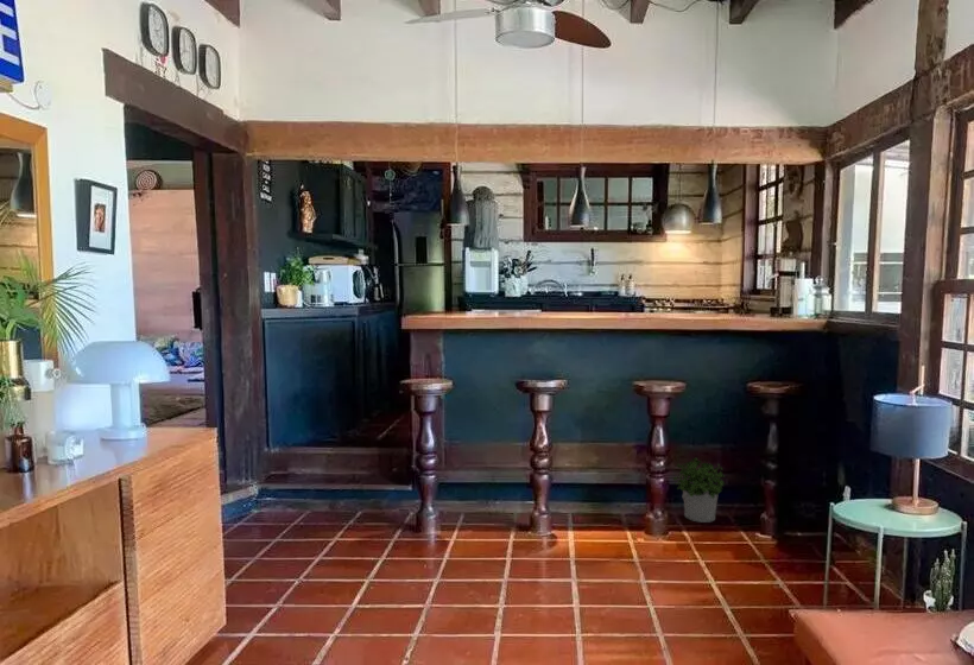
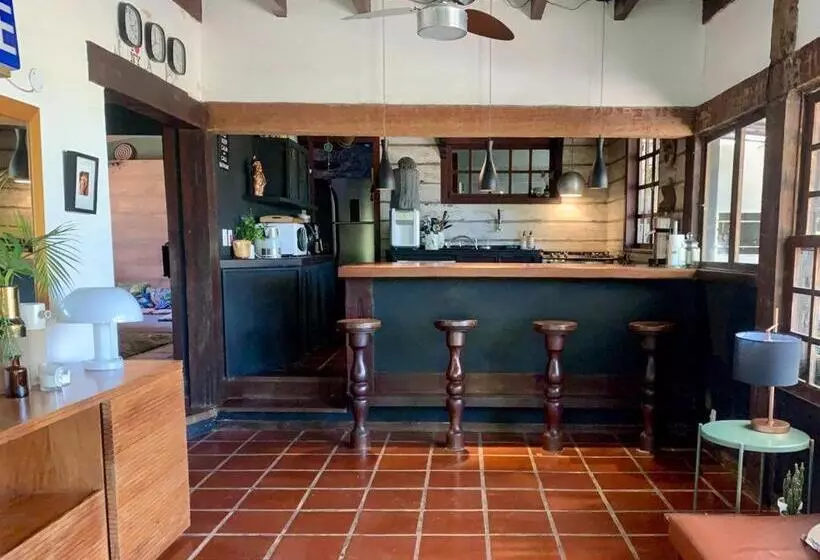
- potted plant [672,456,727,524]
